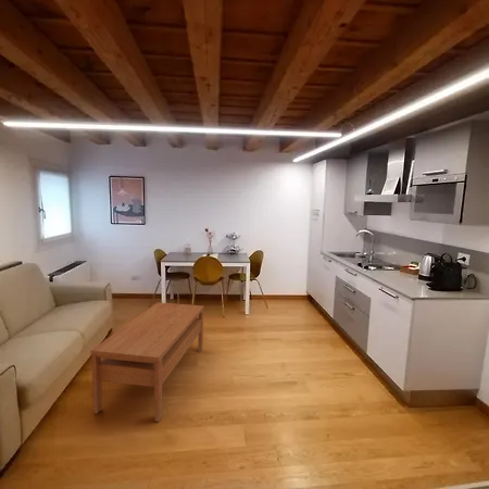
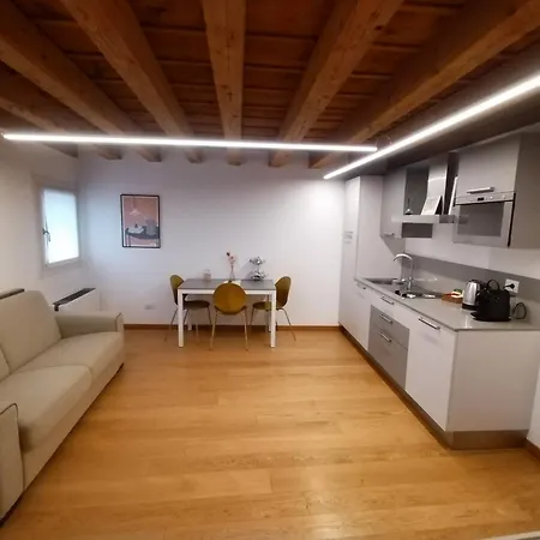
- coffee table [90,301,205,423]
